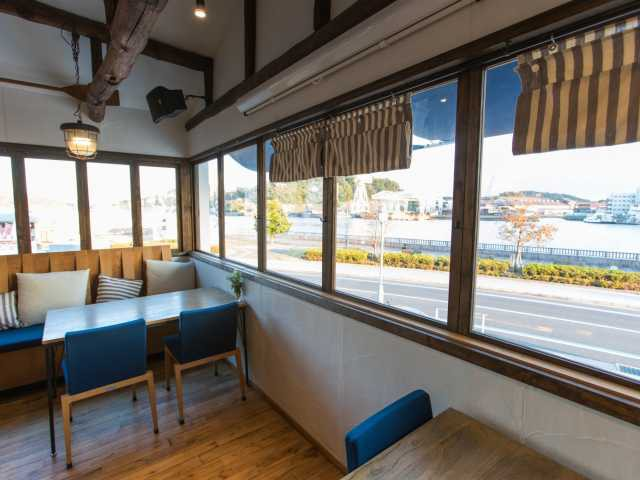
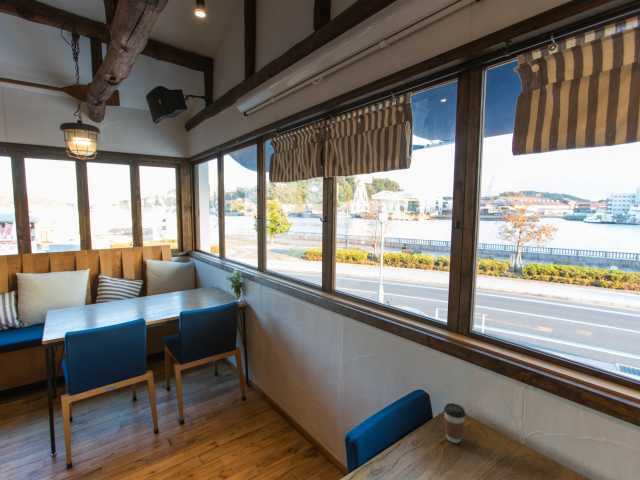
+ coffee cup [443,402,467,444]
